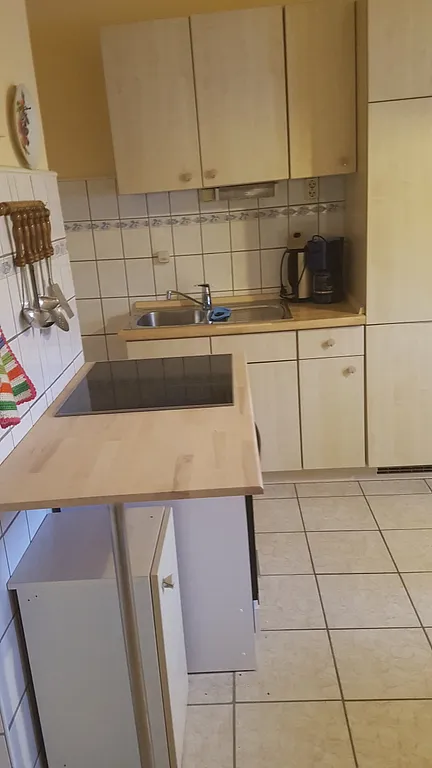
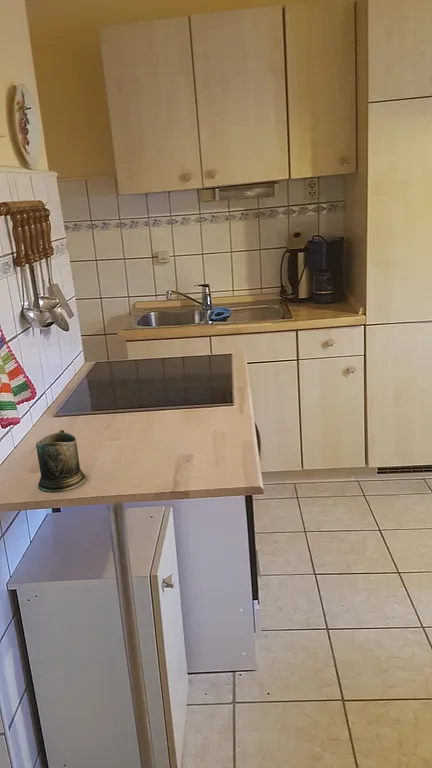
+ mug [35,429,87,493]
